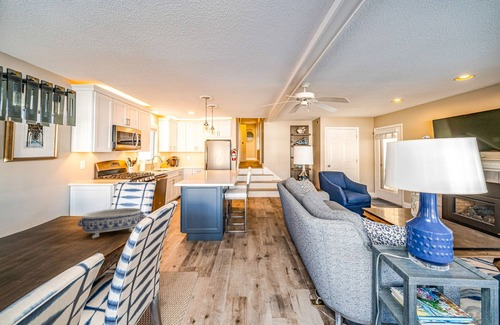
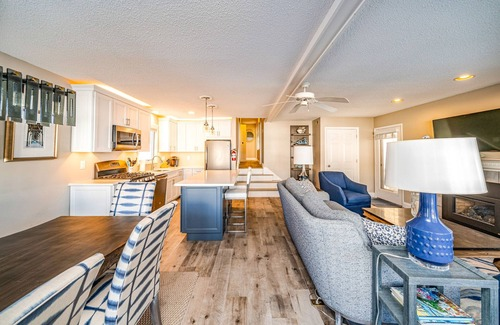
- decorative bowl [76,207,146,239]
